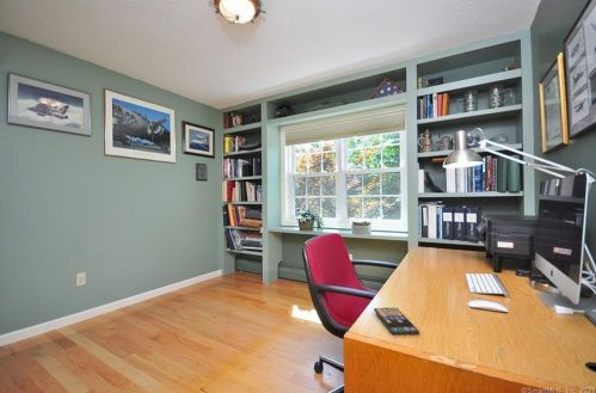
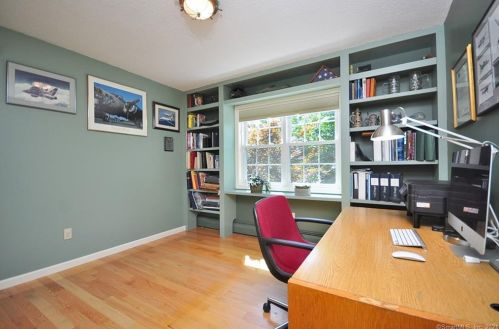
- smartphone [373,307,420,336]
